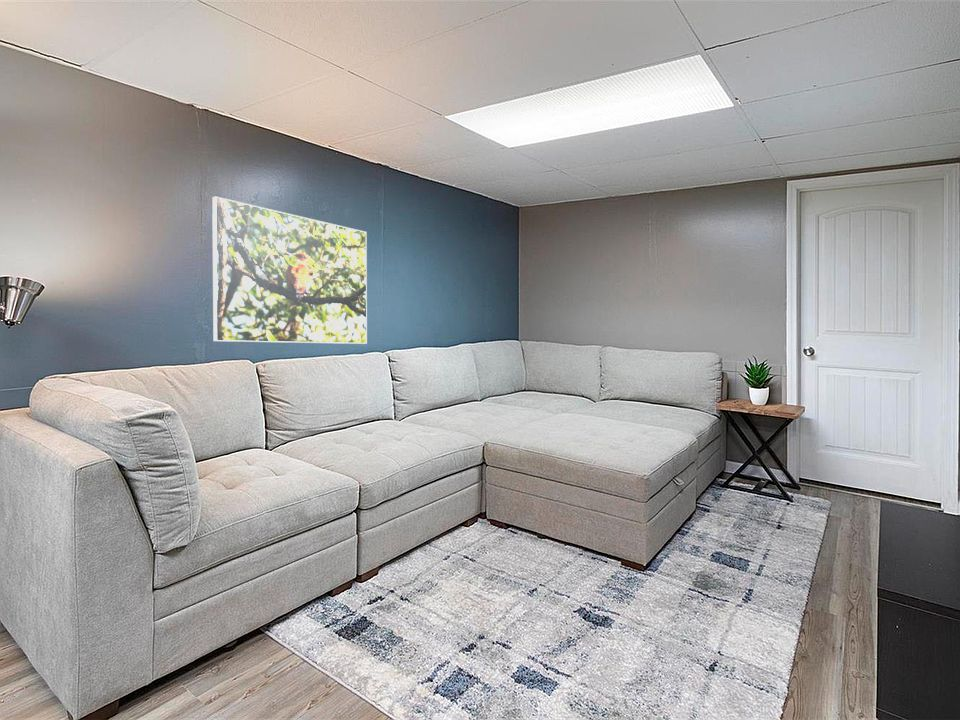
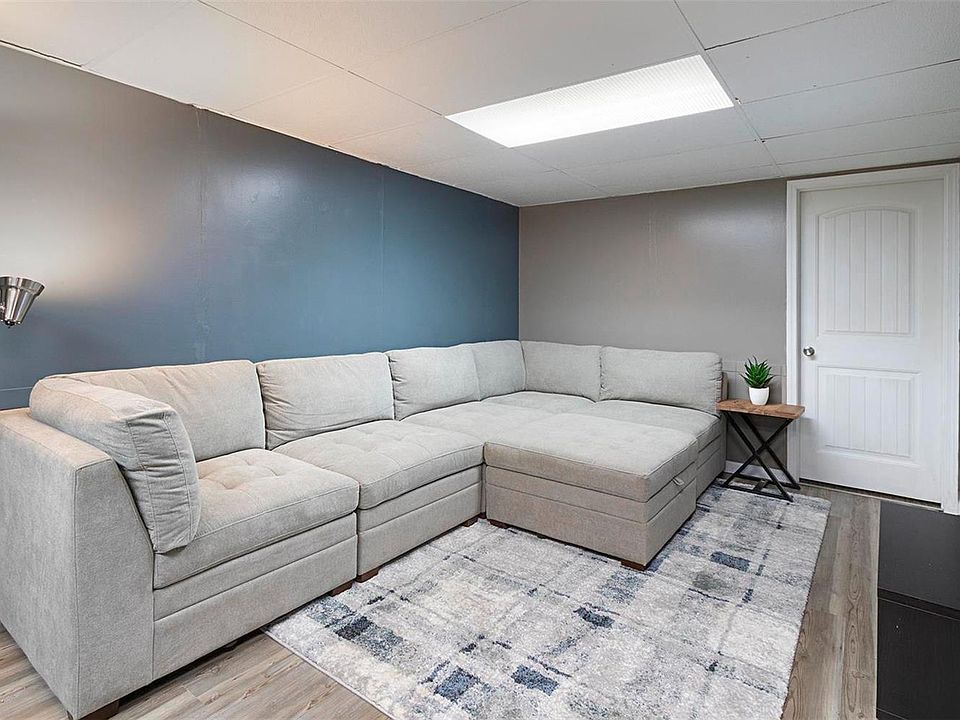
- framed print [211,195,368,345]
